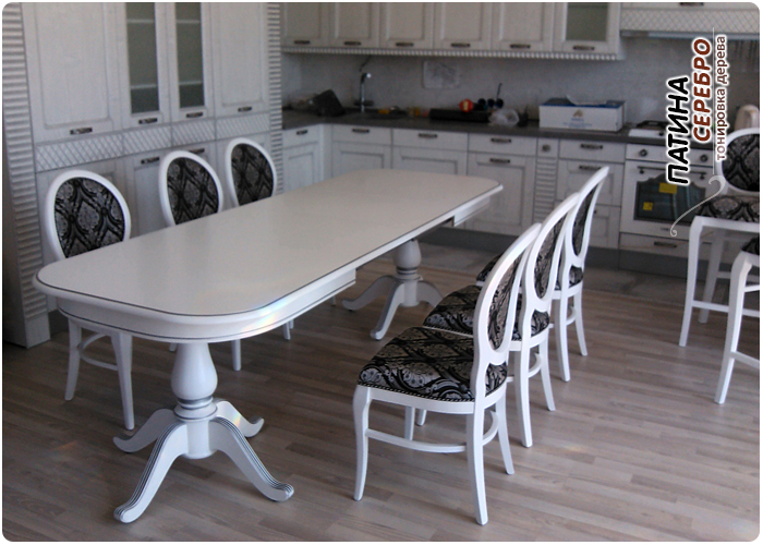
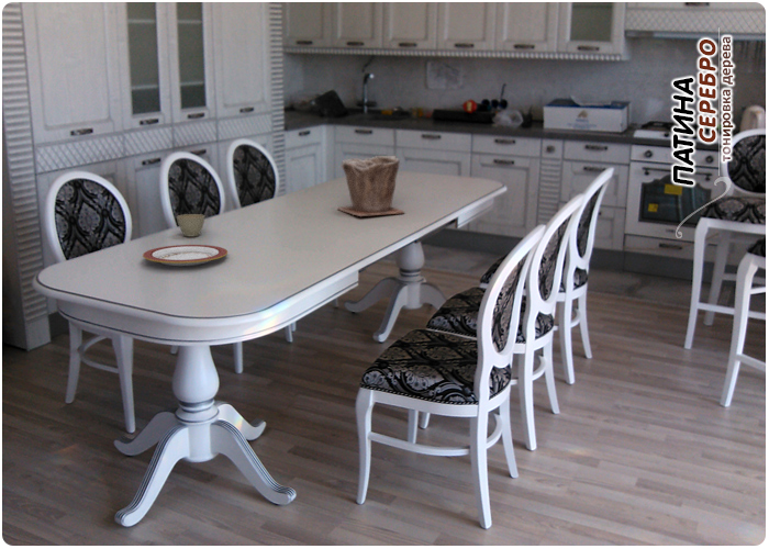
+ plate [142,244,229,267]
+ plant pot [336,155,406,217]
+ flower pot [176,213,205,238]
